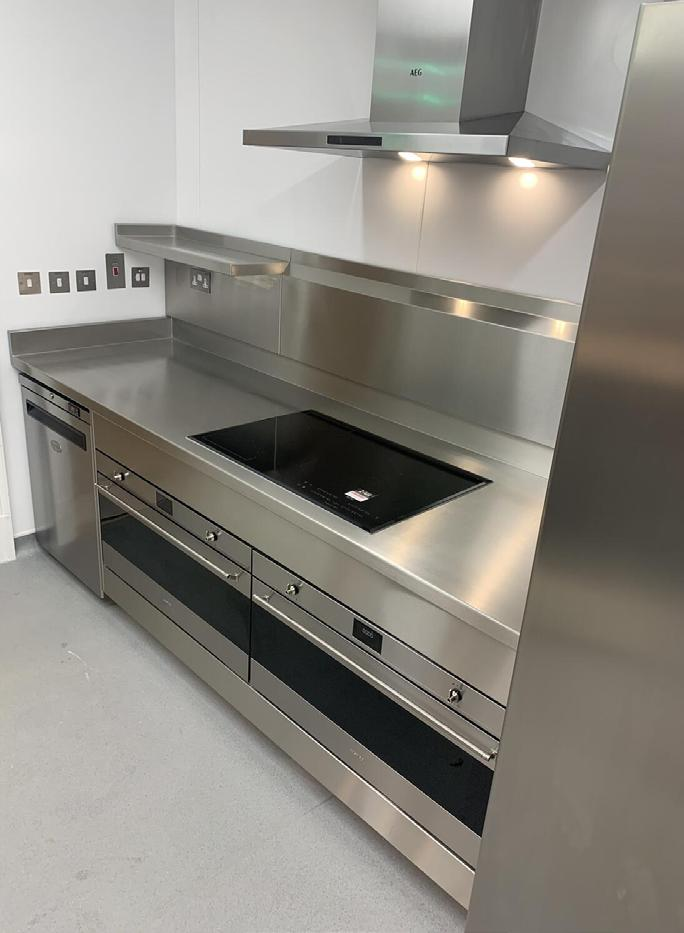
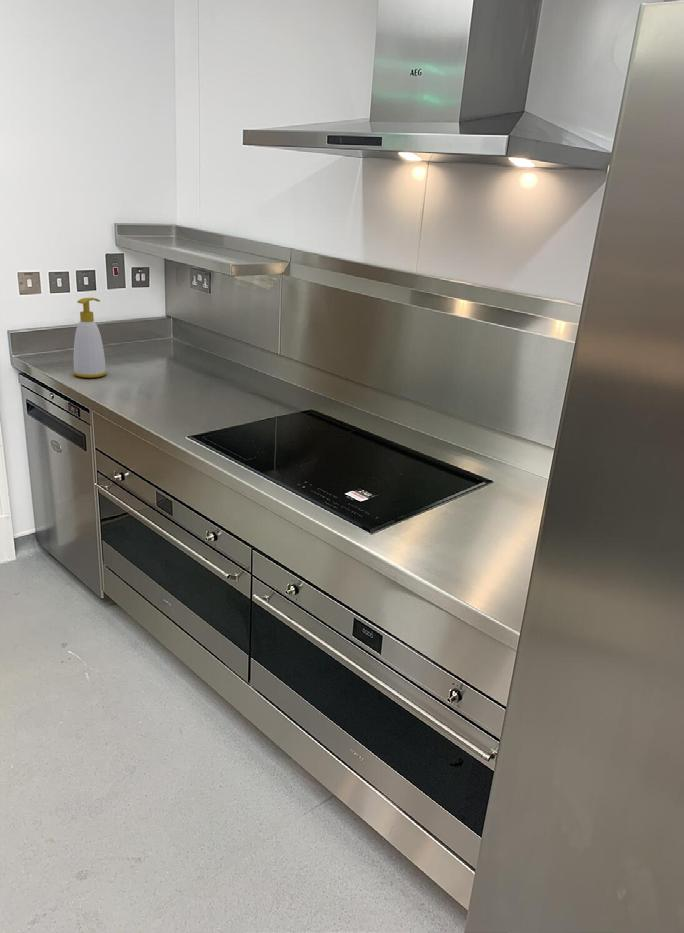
+ soap bottle [72,297,108,379]
